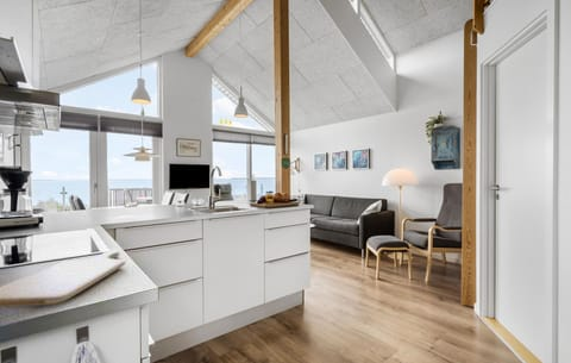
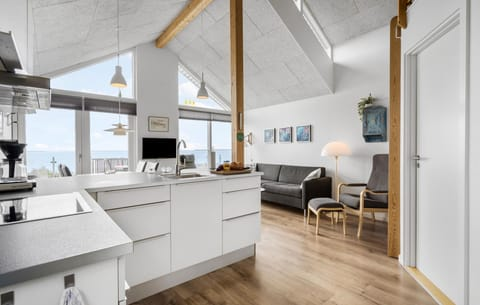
- chopping board [0,249,126,308]
